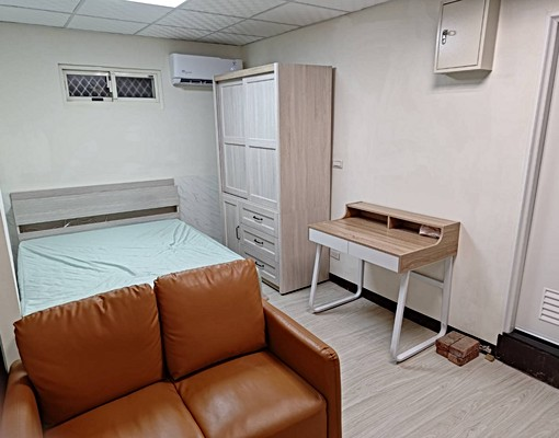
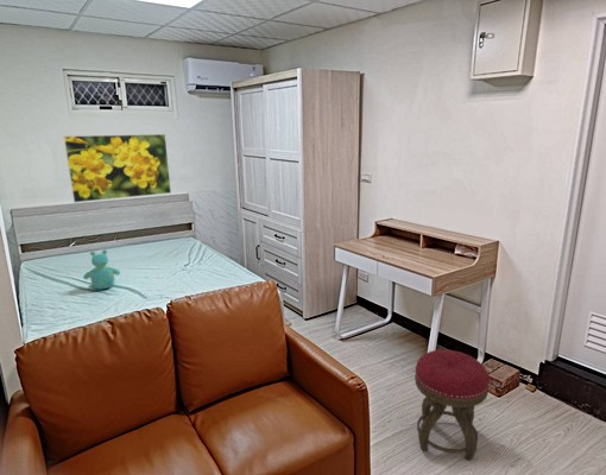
+ stool [414,349,491,462]
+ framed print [63,133,172,204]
+ teddy bear [82,248,121,291]
